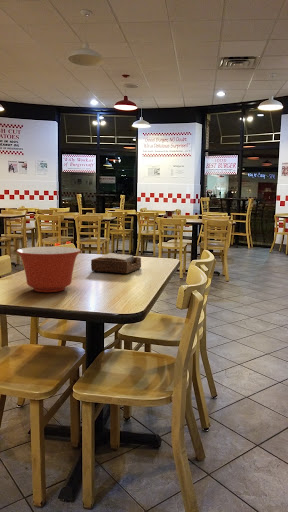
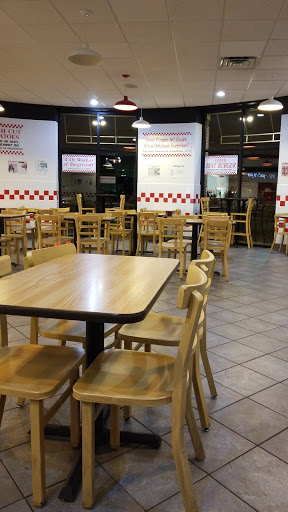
- napkin holder [90,252,142,275]
- mixing bowl [16,246,82,293]
